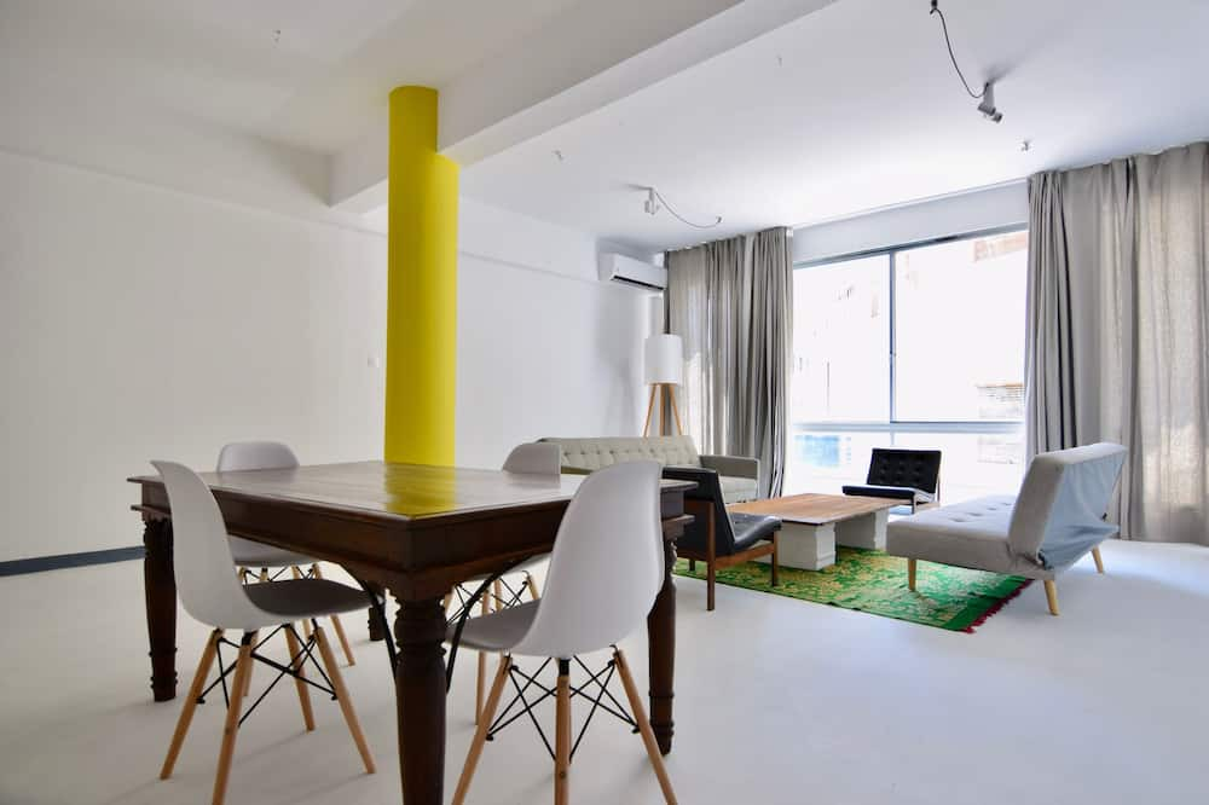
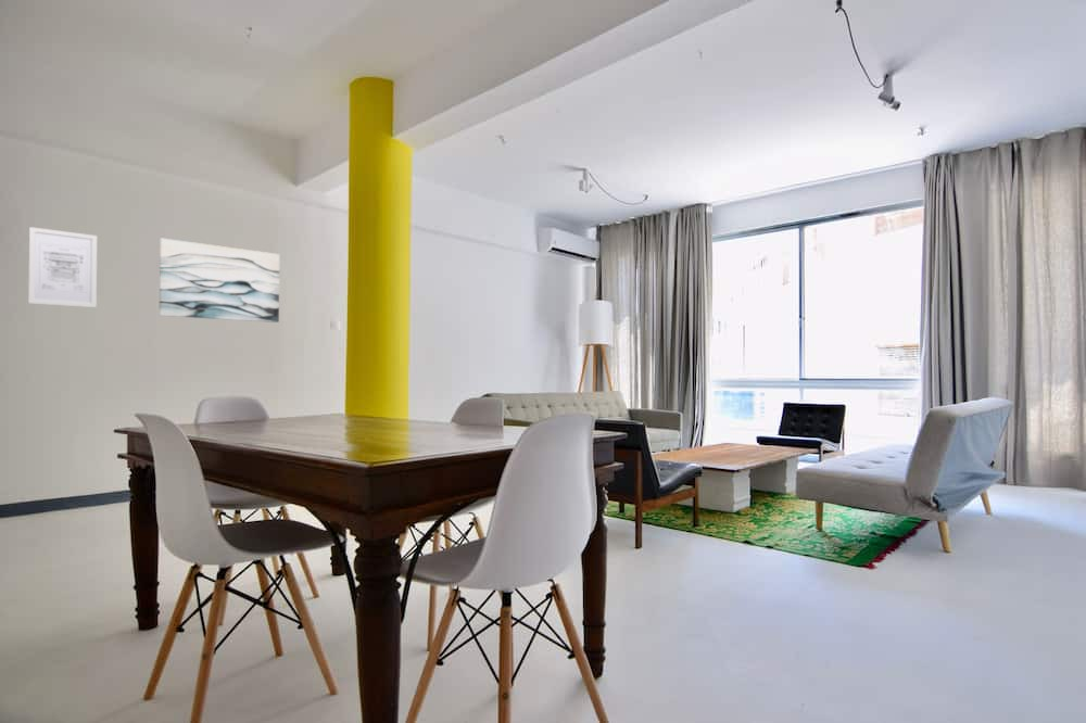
+ wall art [27,226,98,308]
+ wall art [159,238,280,324]
